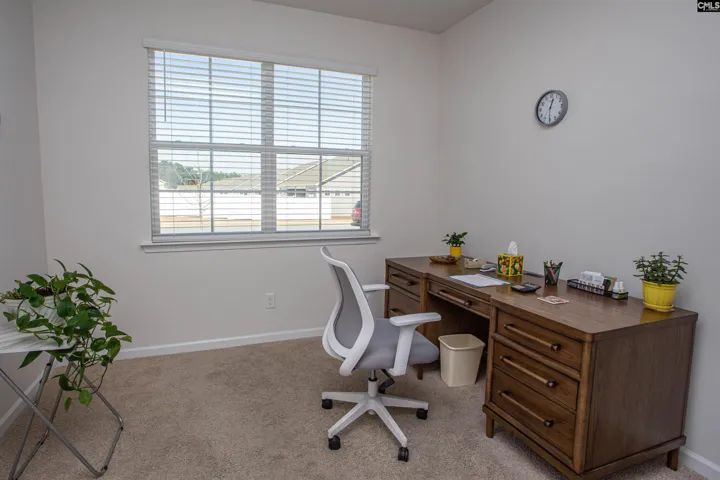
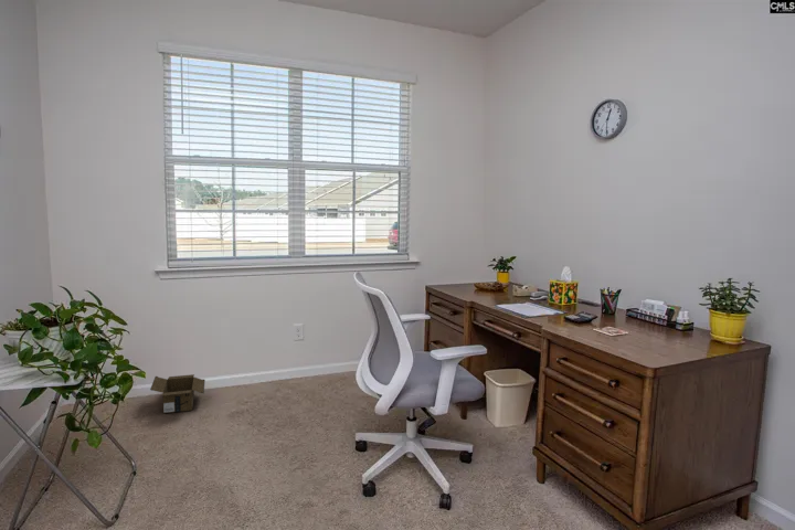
+ cardboard box [149,373,206,414]
